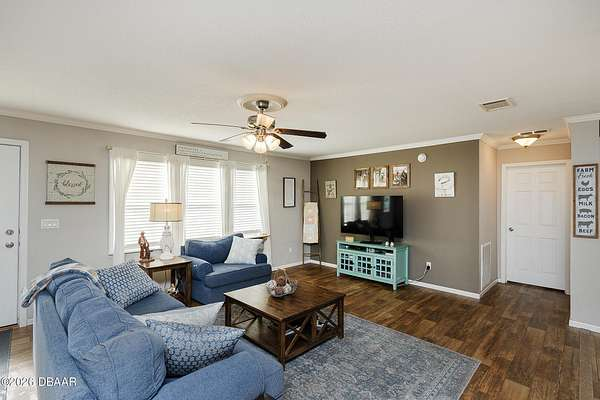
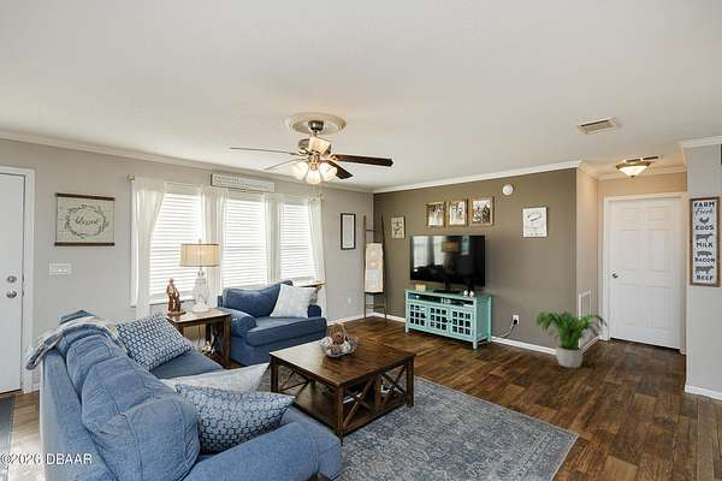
+ potted plant [535,311,609,369]
